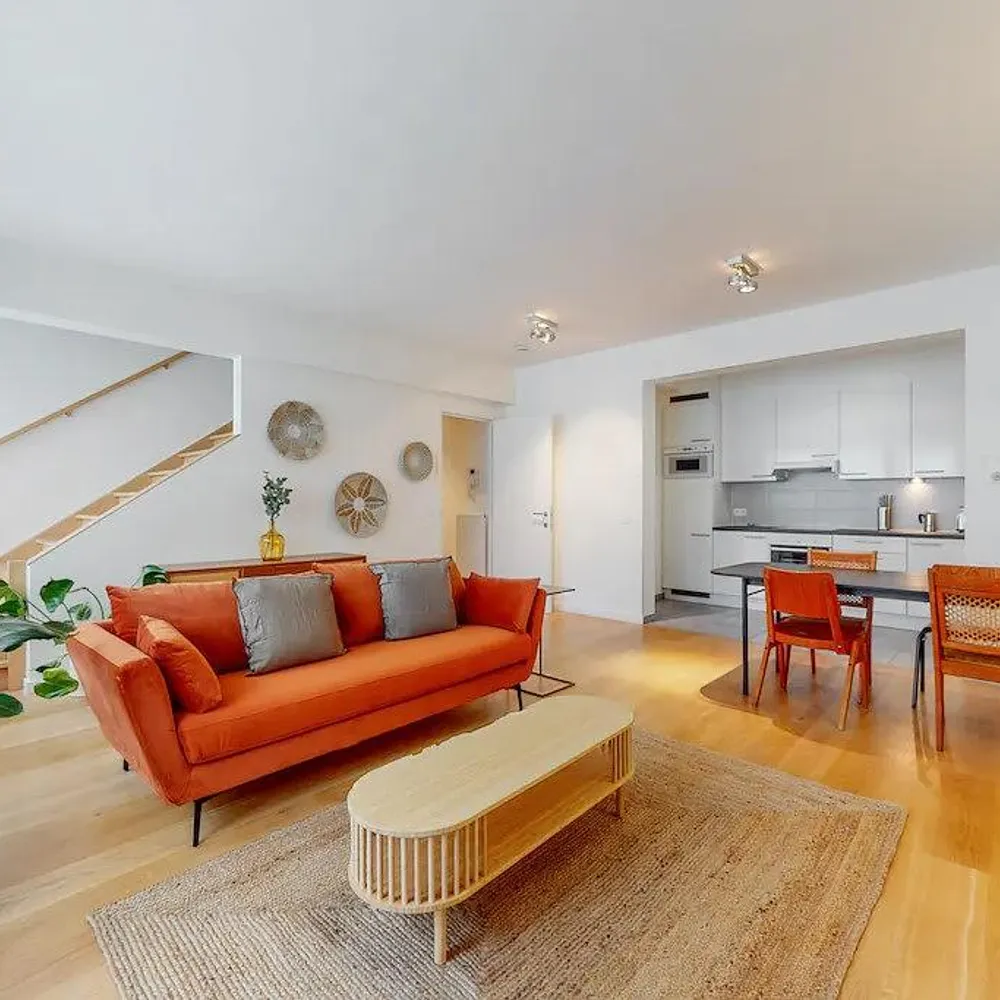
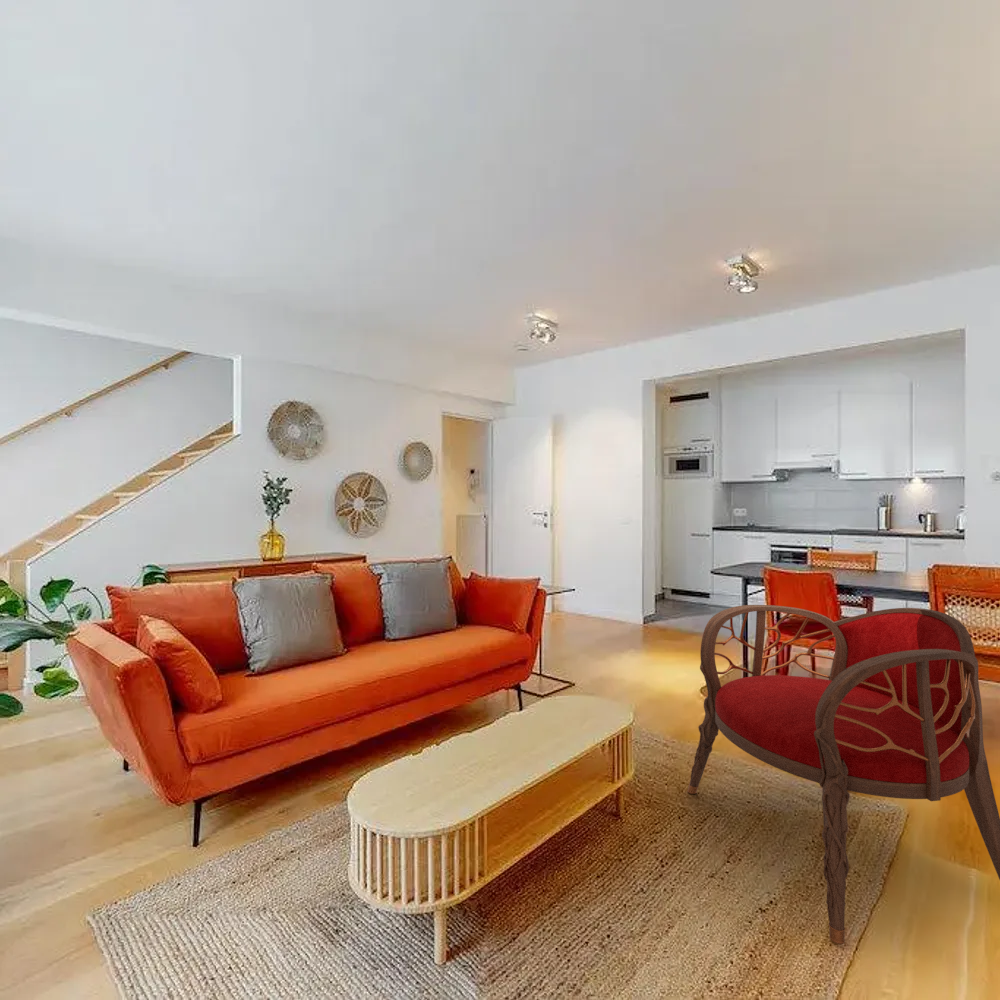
+ armchair [687,604,1000,945]
